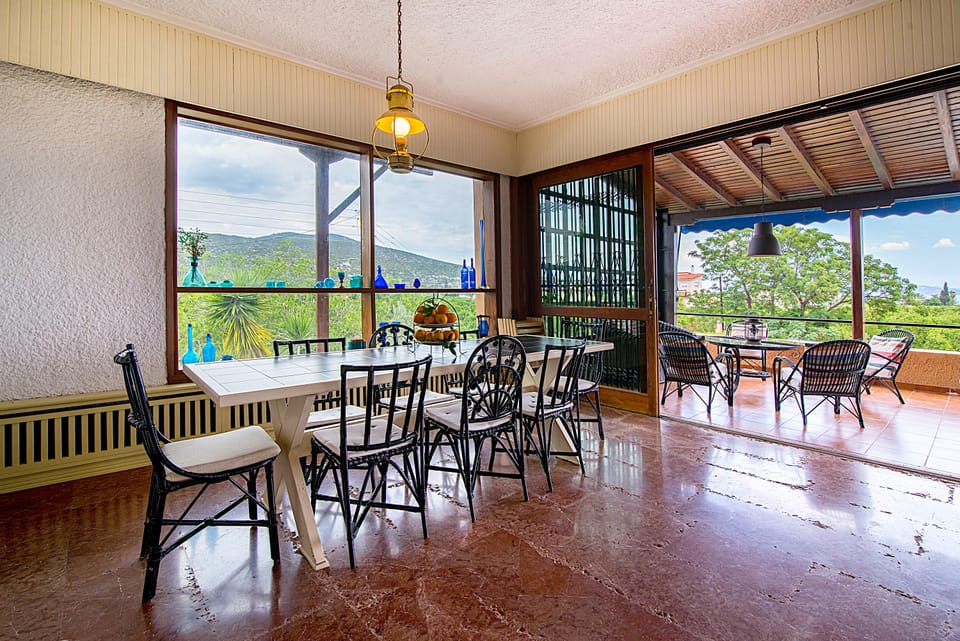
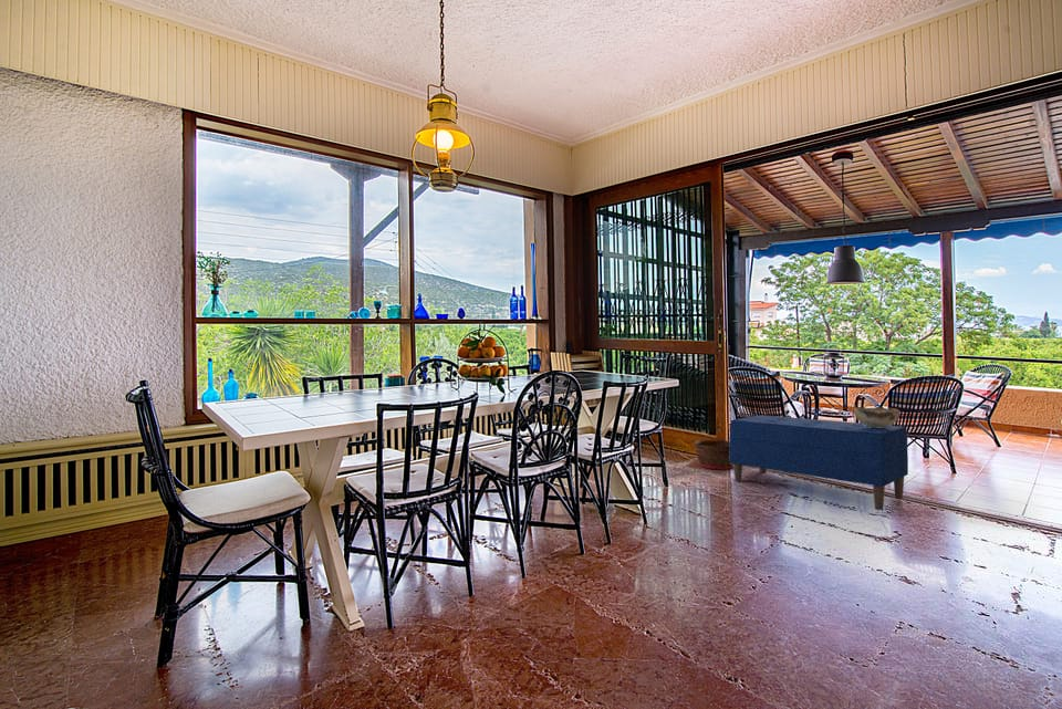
+ basket [694,439,735,470]
+ decorative bowl [853,406,900,428]
+ bench [728,414,909,511]
